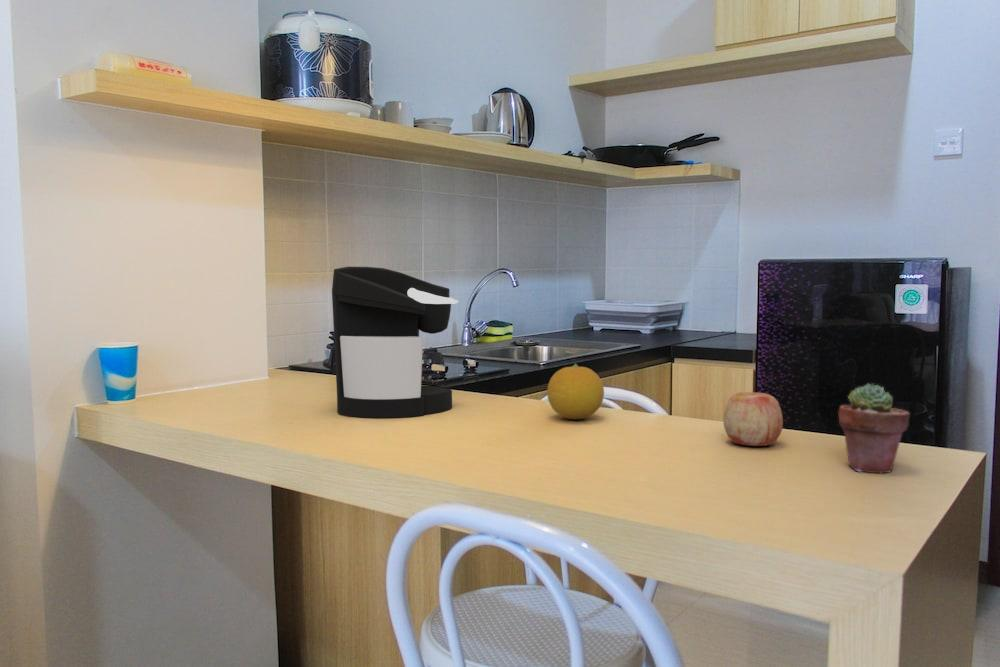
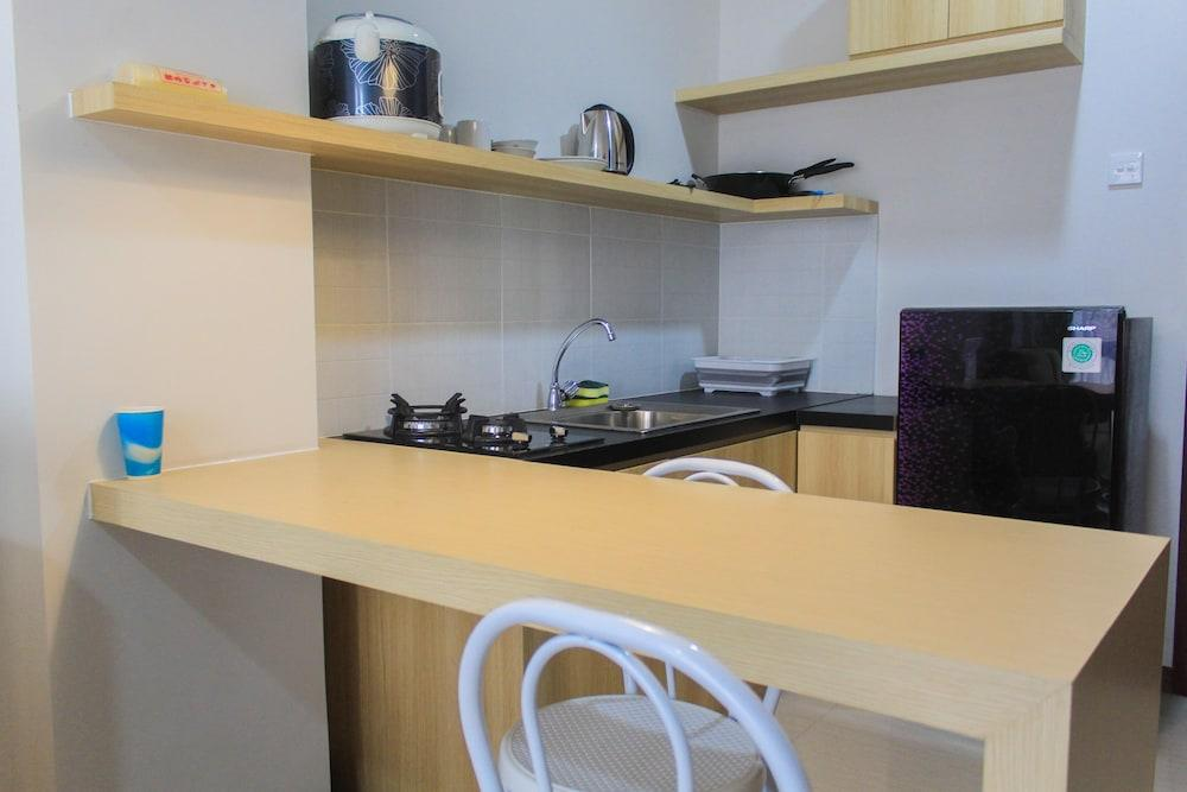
- apple [722,391,784,447]
- fruit [546,363,605,420]
- potted succulent [837,382,911,474]
- coffee maker [331,266,459,419]
